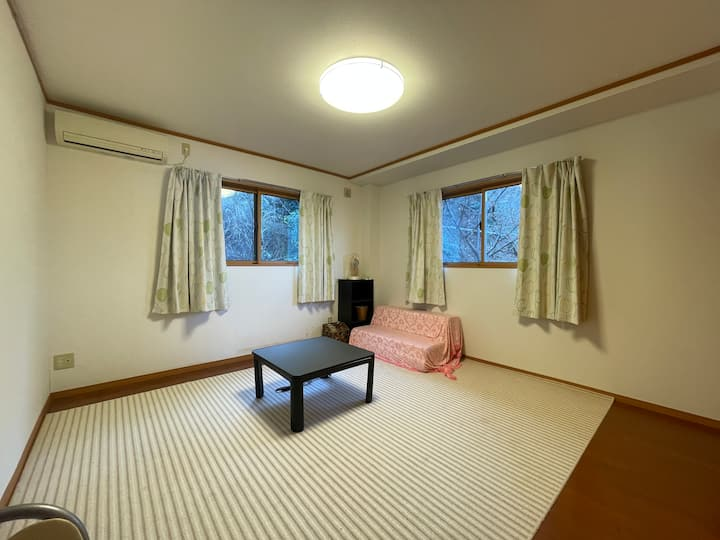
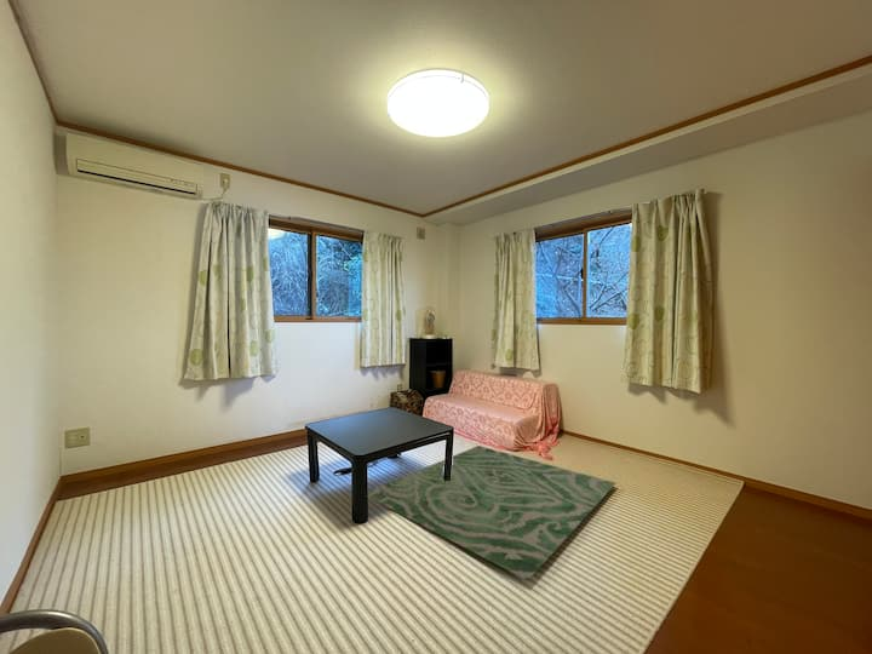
+ rug [367,444,616,581]
